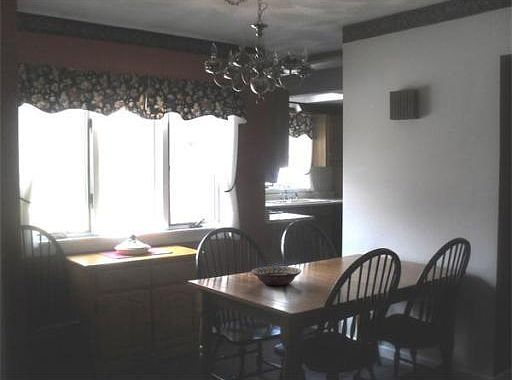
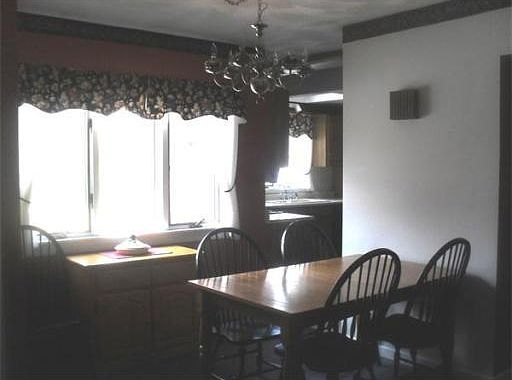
- decorative bowl [251,265,302,286]
